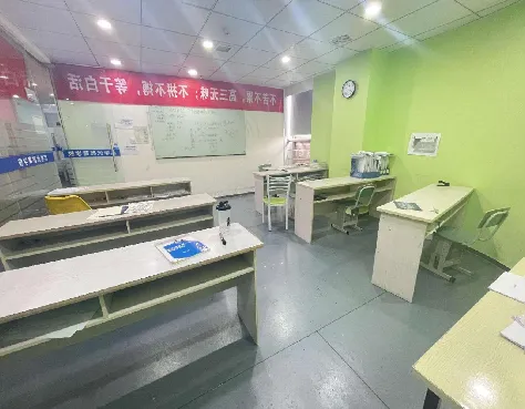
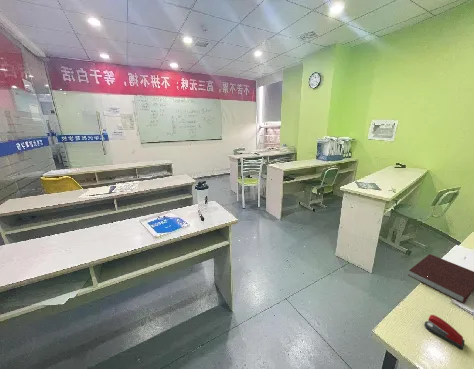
+ stapler [423,314,466,351]
+ notebook [407,253,474,305]
